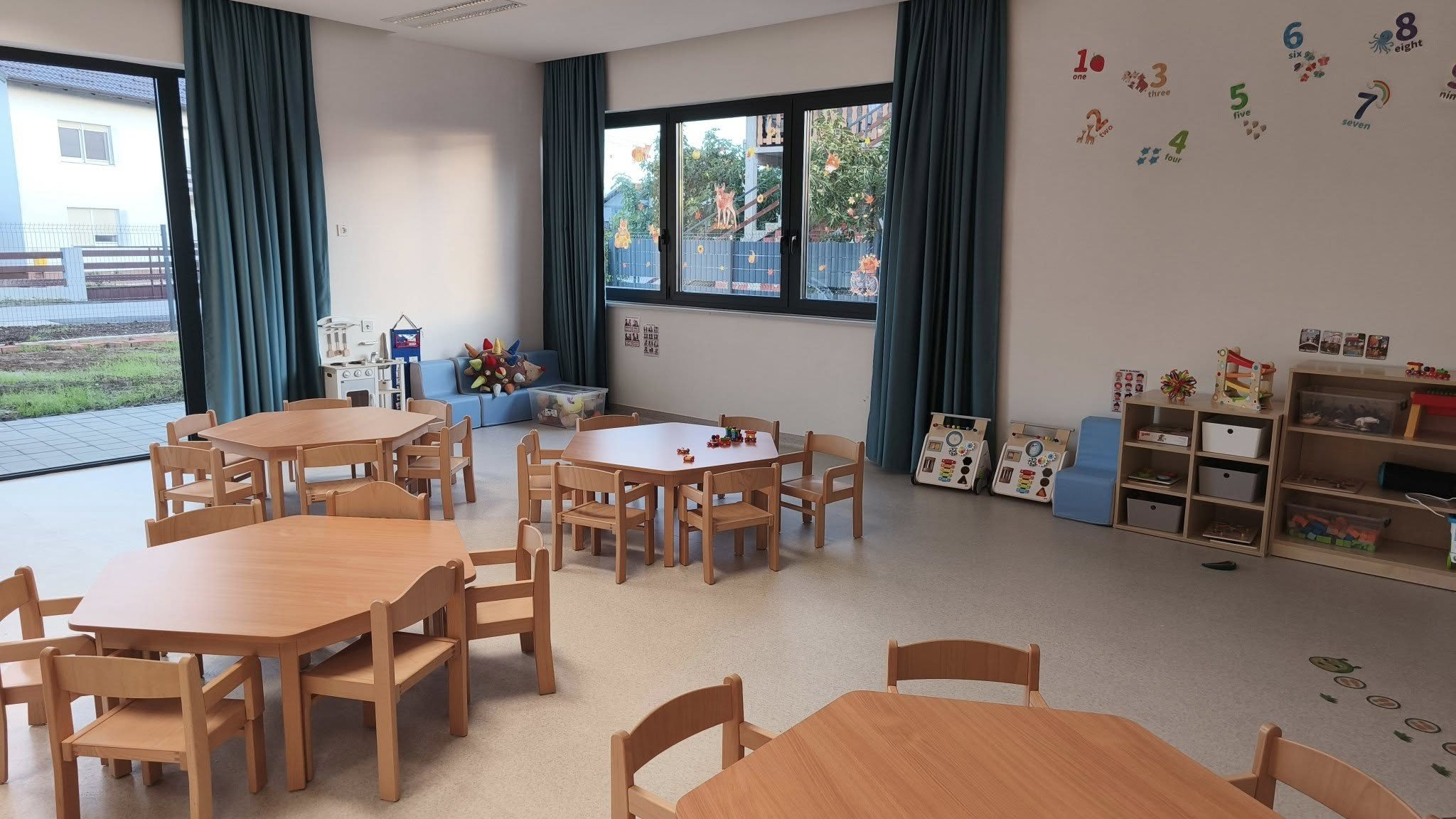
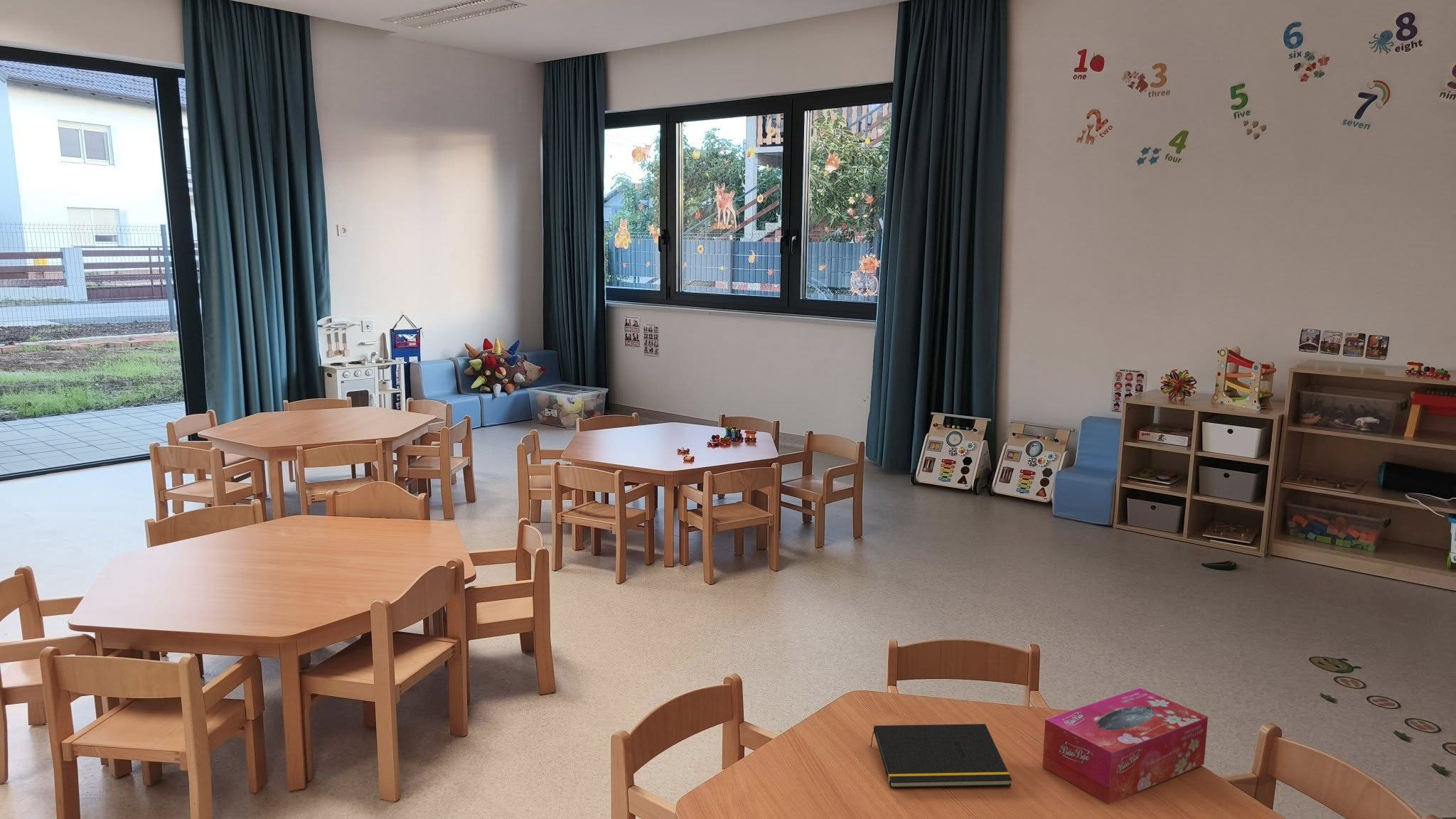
+ notepad [869,723,1012,789]
+ tissue box [1042,687,1209,805]
